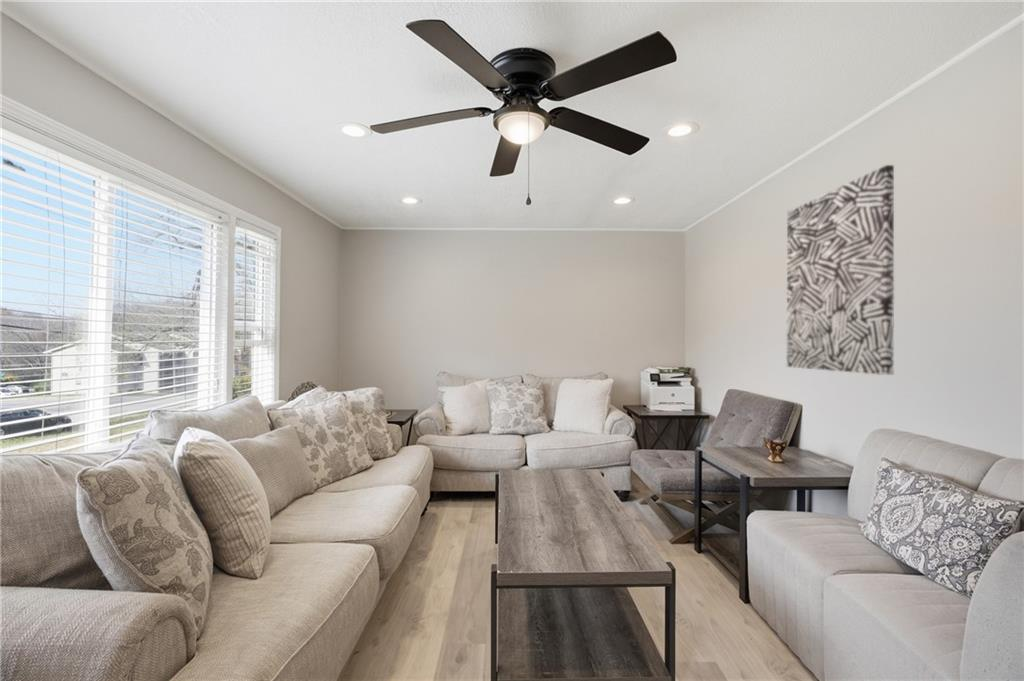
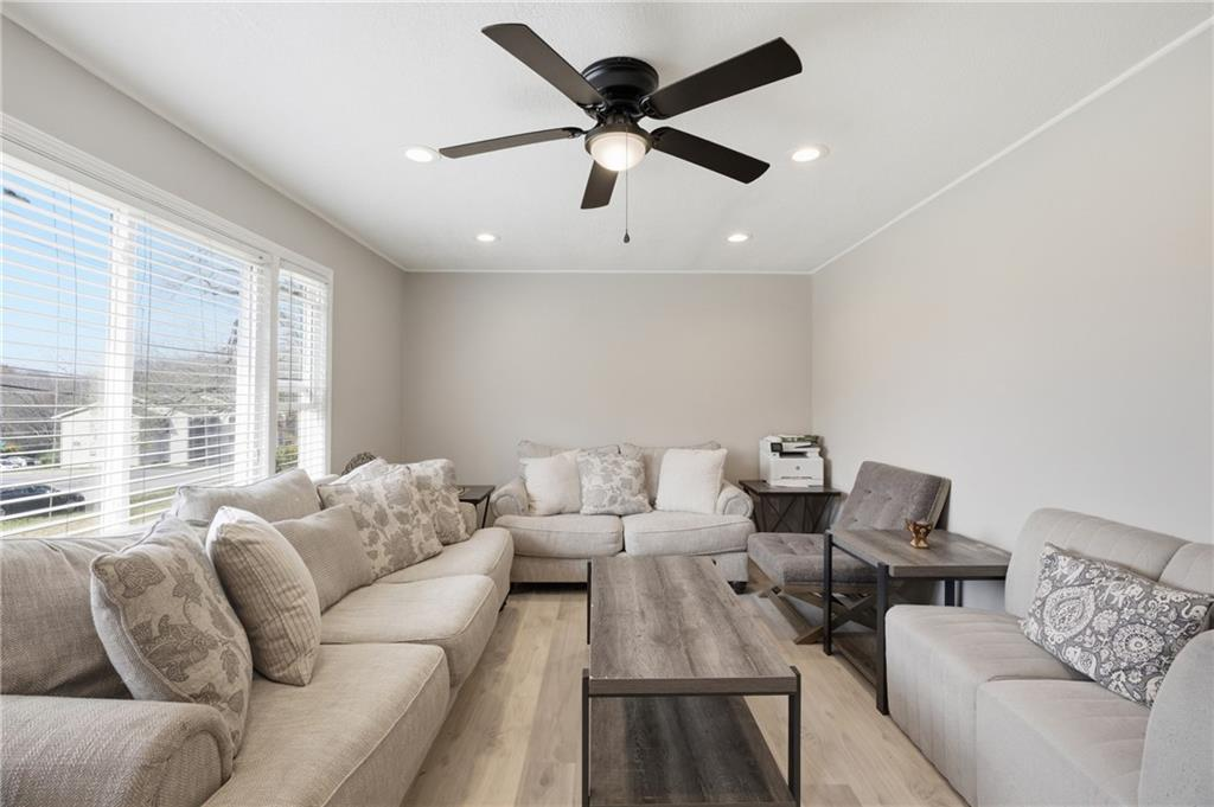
- wall art [786,164,895,376]
